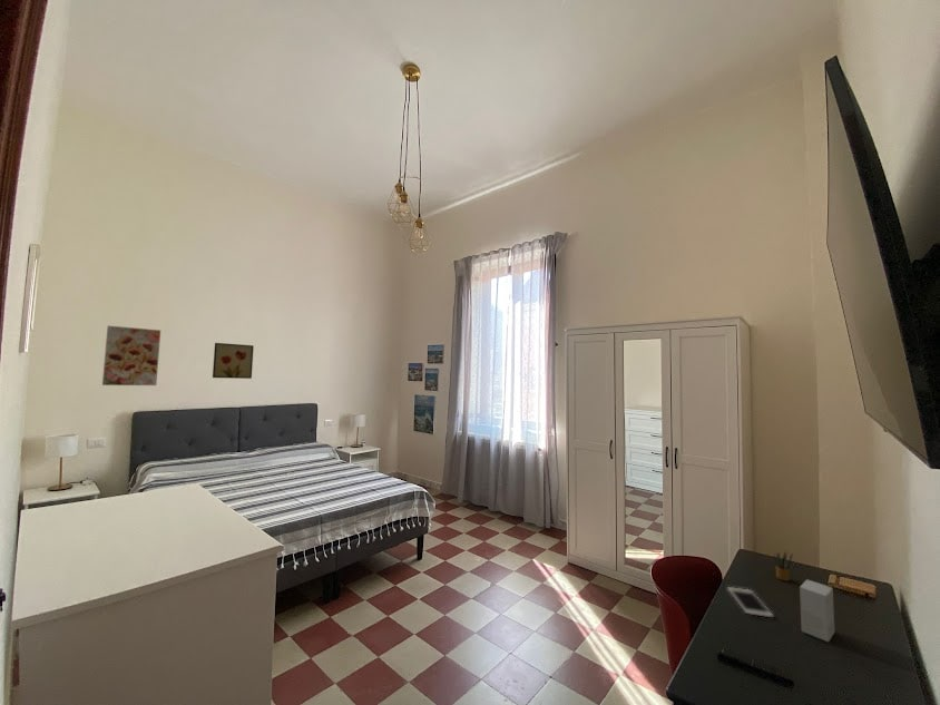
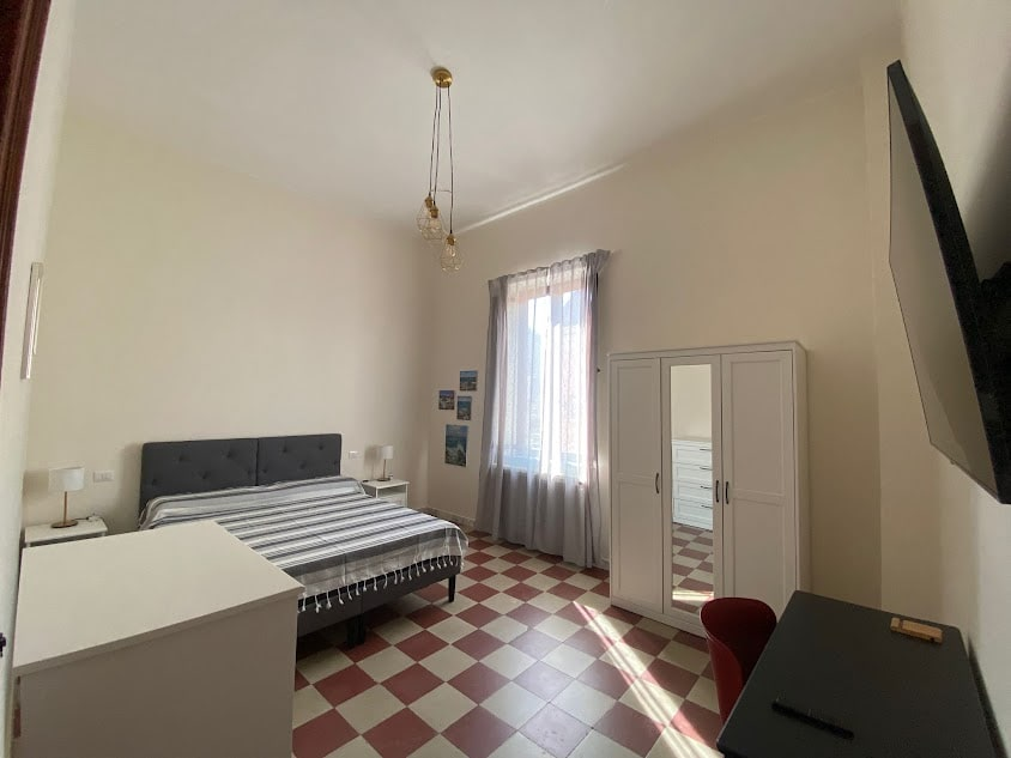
- pencil box [773,549,793,582]
- small box [799,578,836,643]
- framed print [101,325,161,386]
- cell phone [726,586,774,618]
- wall art [212,342,255,380]
